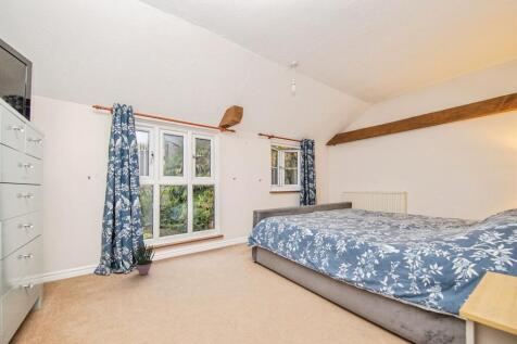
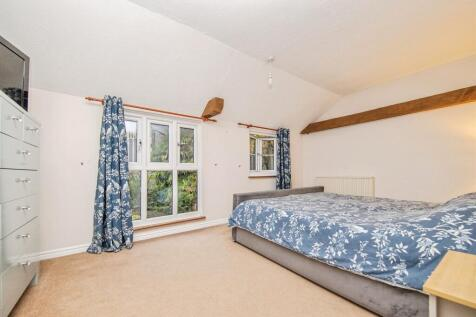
- potted plant [130,242,156,276]
